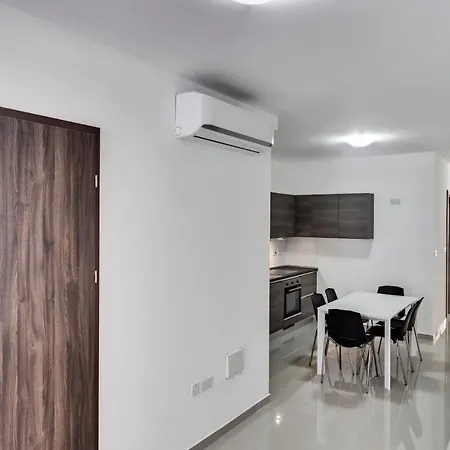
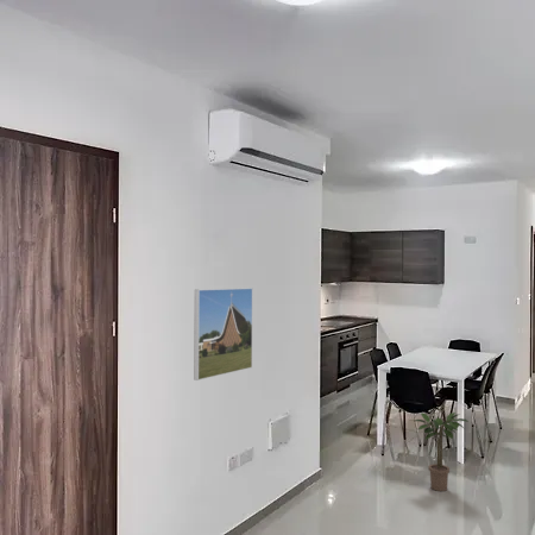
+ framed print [193,287,253,382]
+ potted plant [414,411,470,492]
